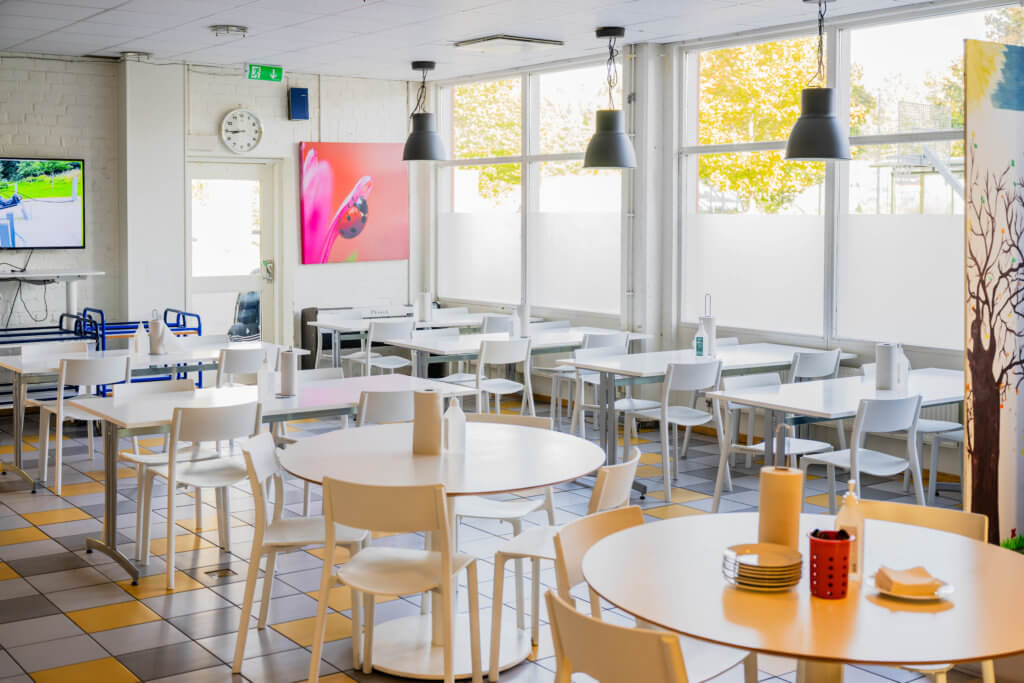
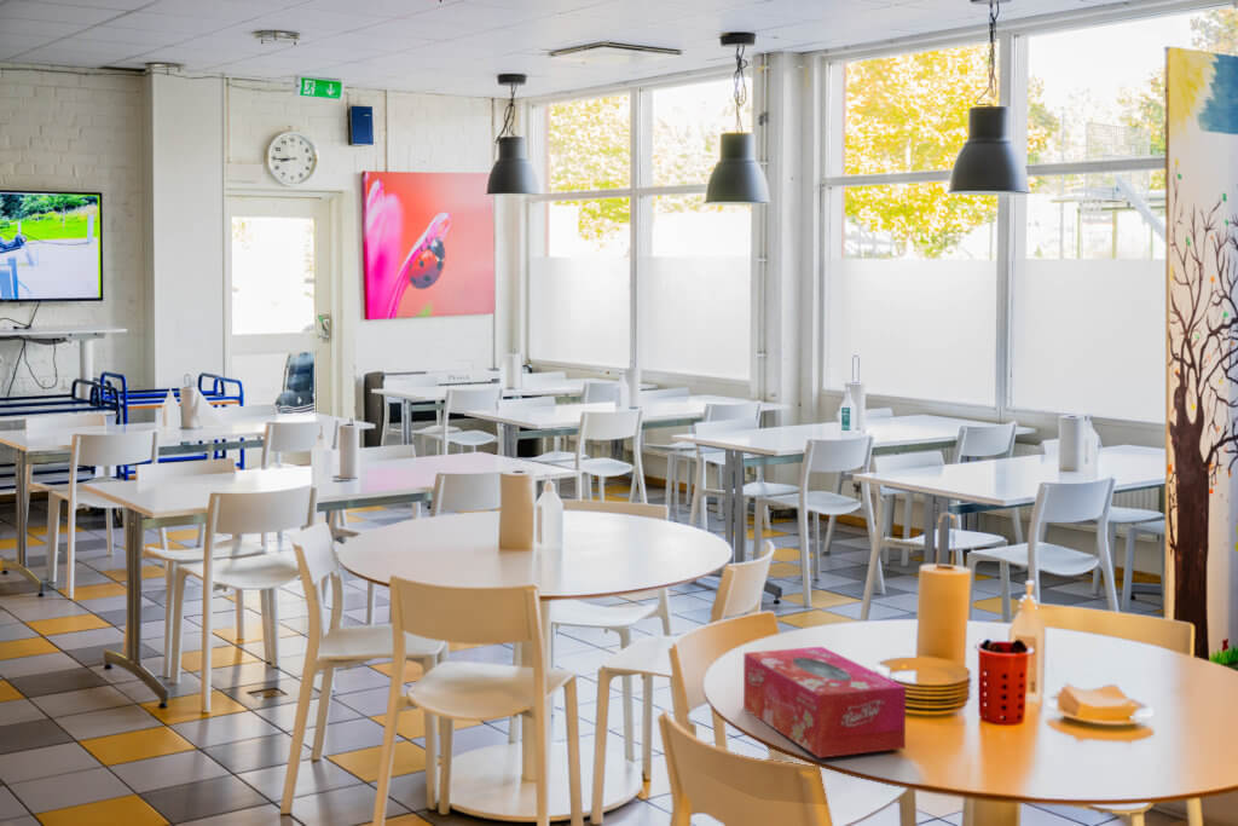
+ tissue box [742,646,907,759]
